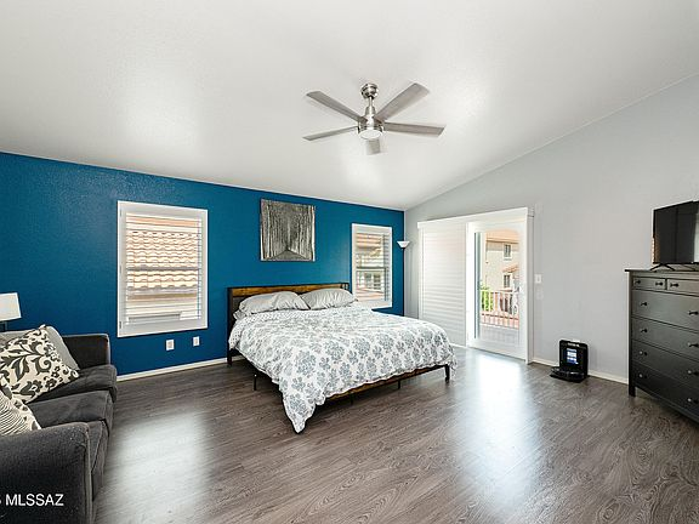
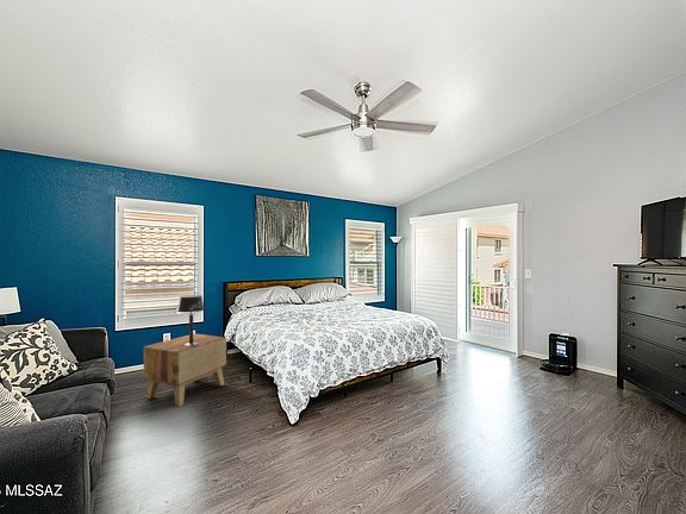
+ table lamp [176,294,205,346]
+ side table [143,333,227,407]
